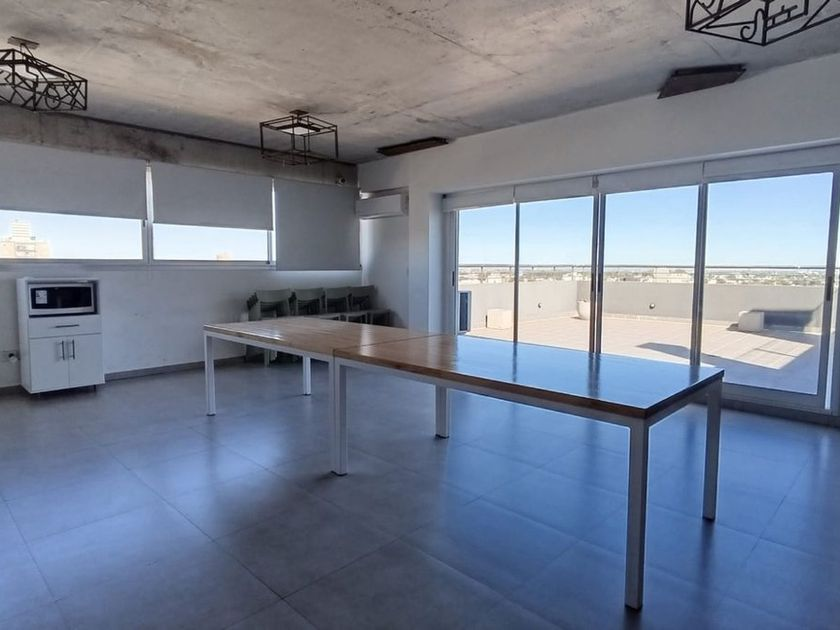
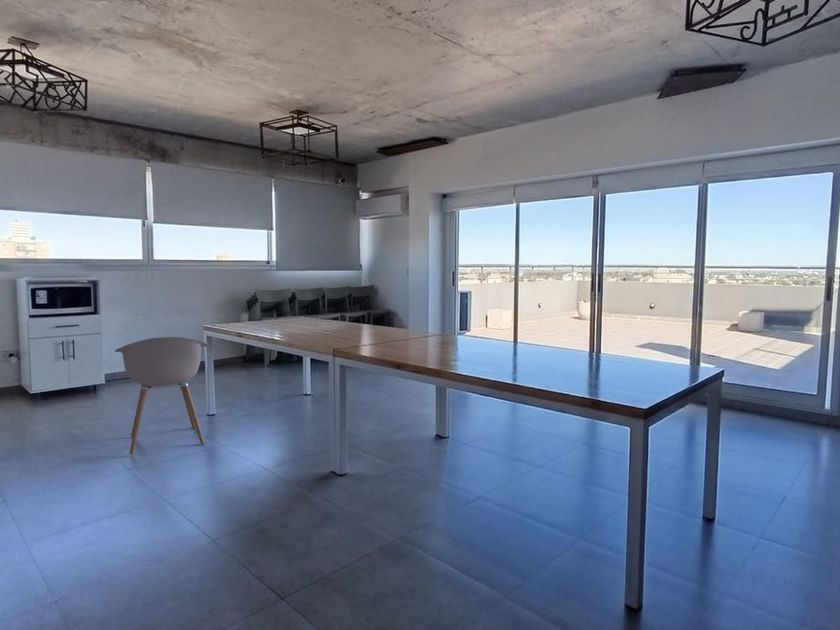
+ chair [114,336,210,456]
